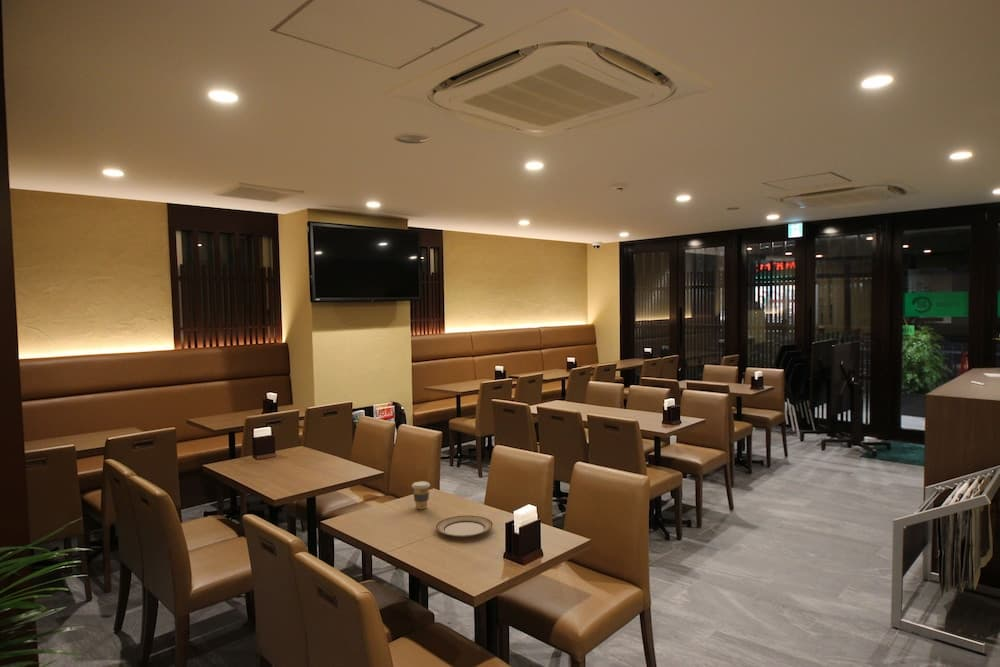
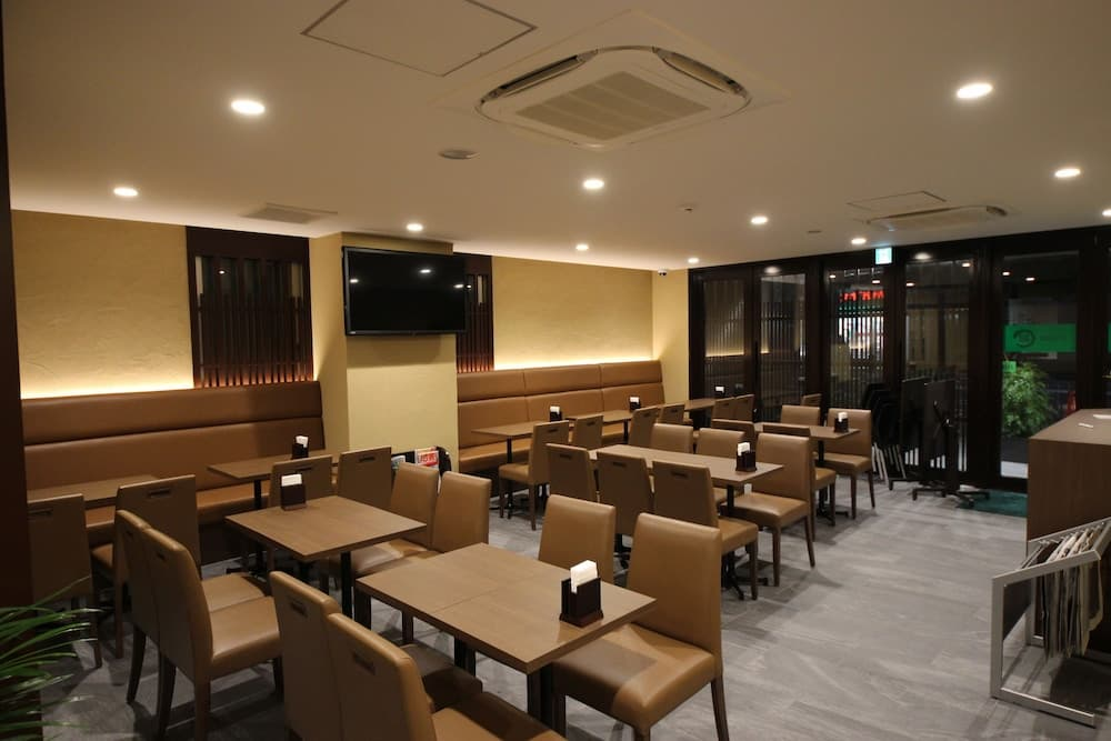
- plate [435,514,494,538]
- coffee cup [411,480,431,510]
